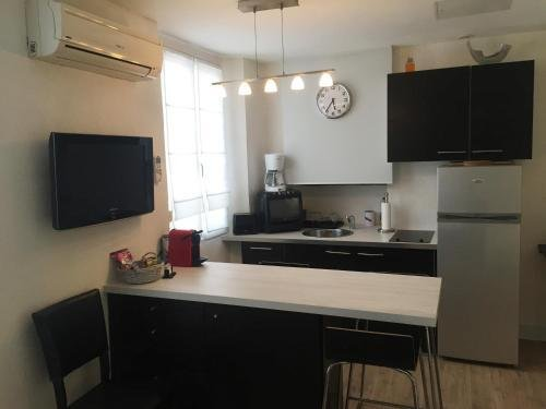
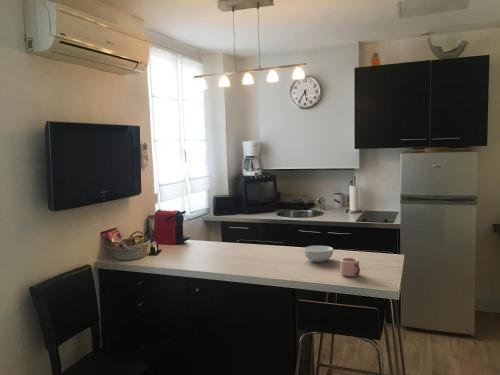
+ mug [339,257,361,278]
+ cereal bowl [303,245,334,263]
